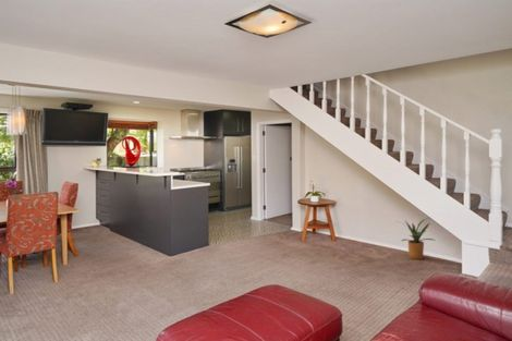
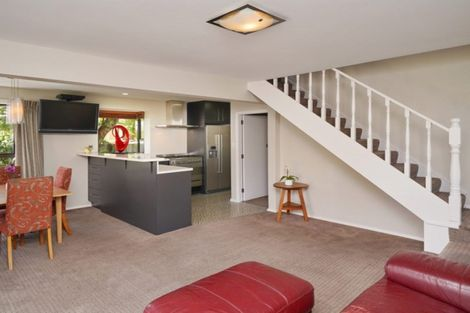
- house plant [395,217,437,260]
